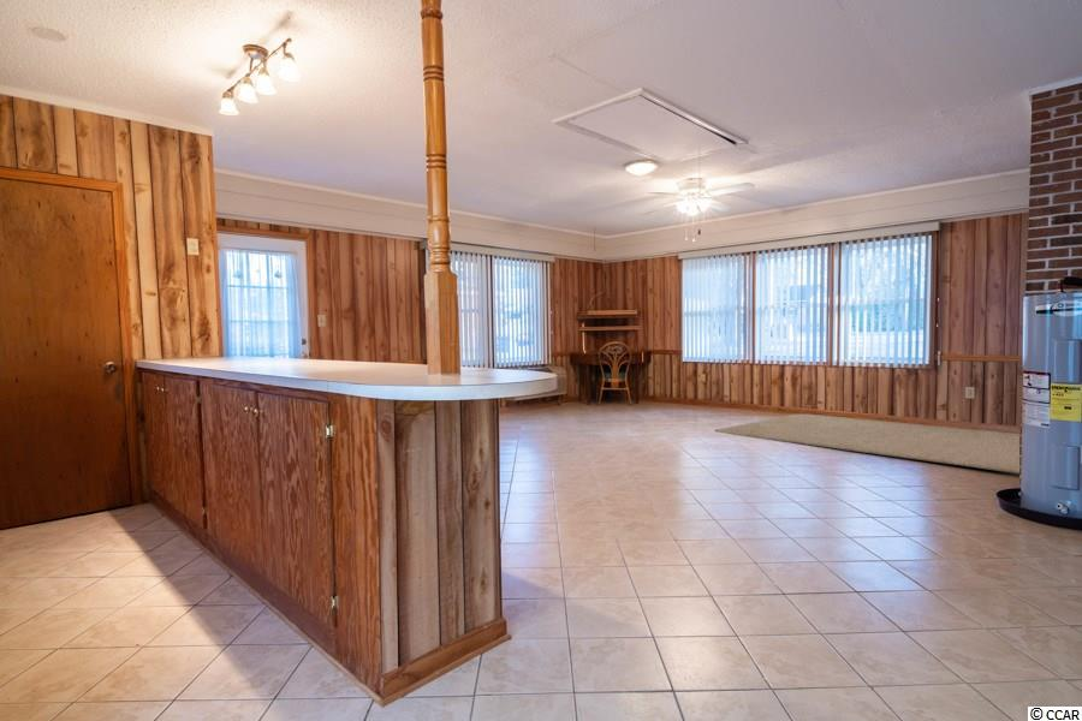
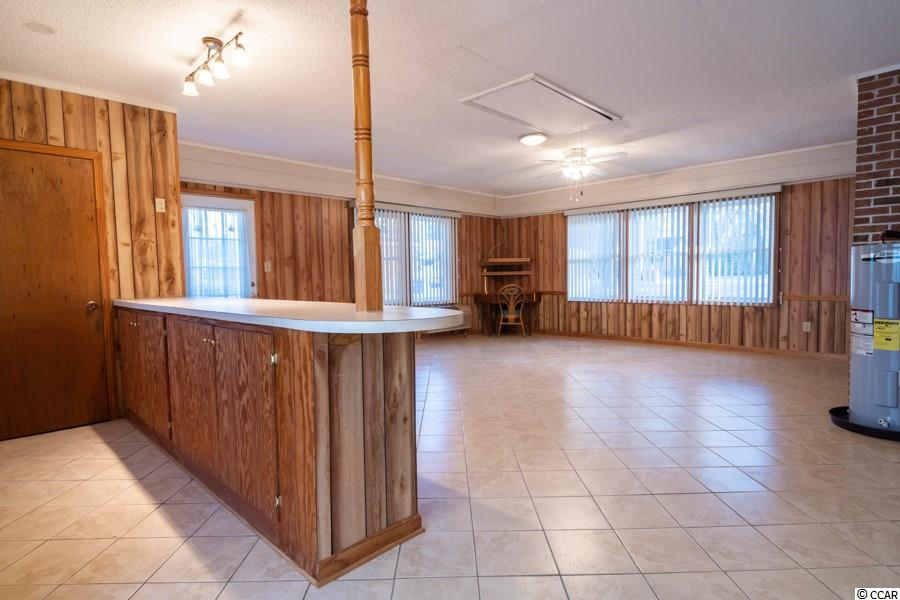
- rug [713,413,1021,475]
